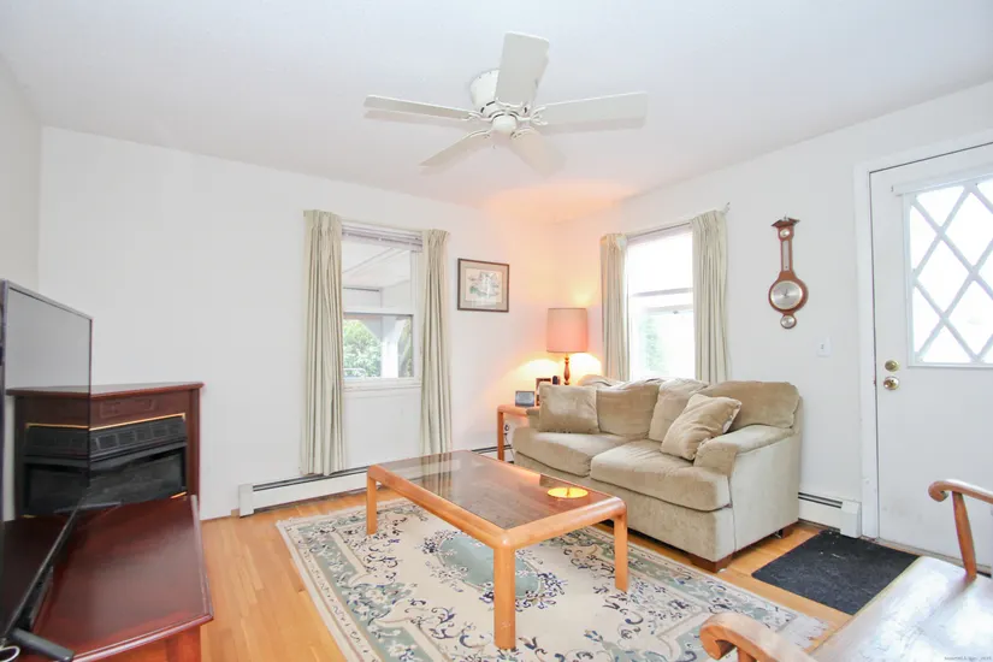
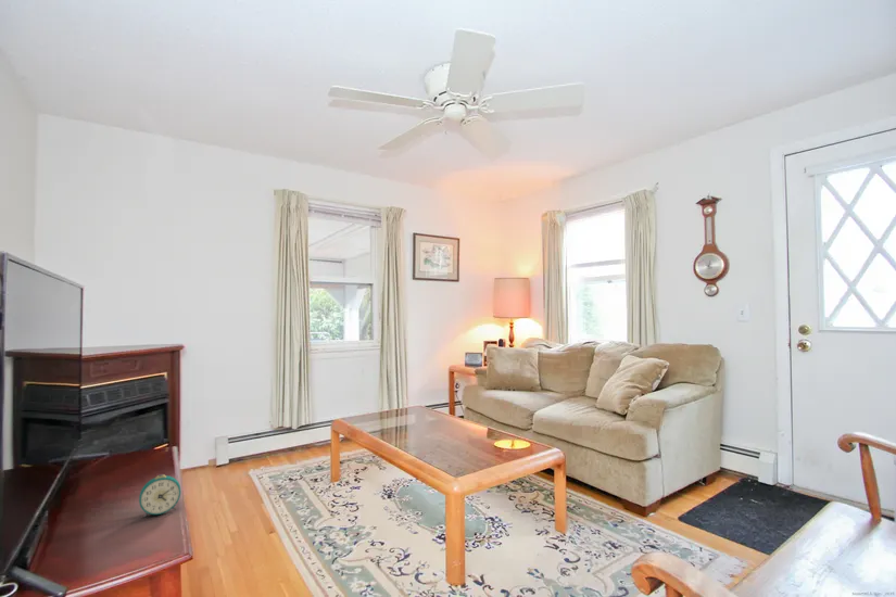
+ alarm clock [138,473,181,518]
